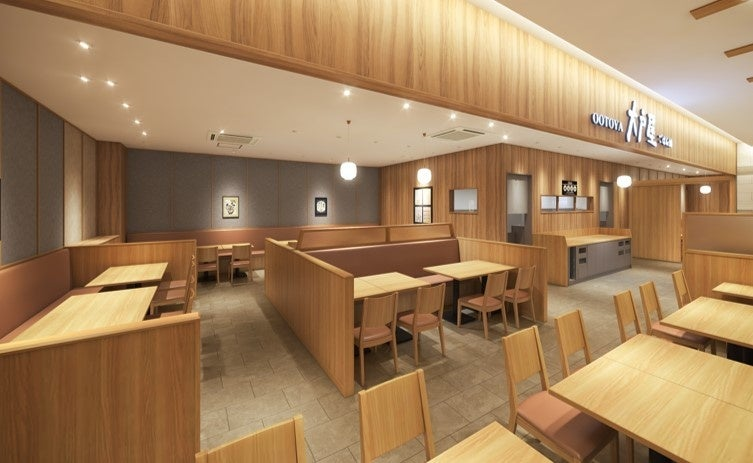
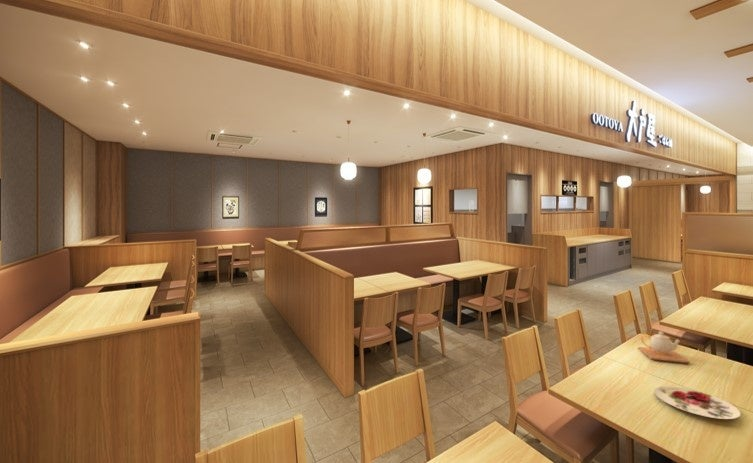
+ plate [653,385,741,420]
+ teapot [637,331,691,364]
